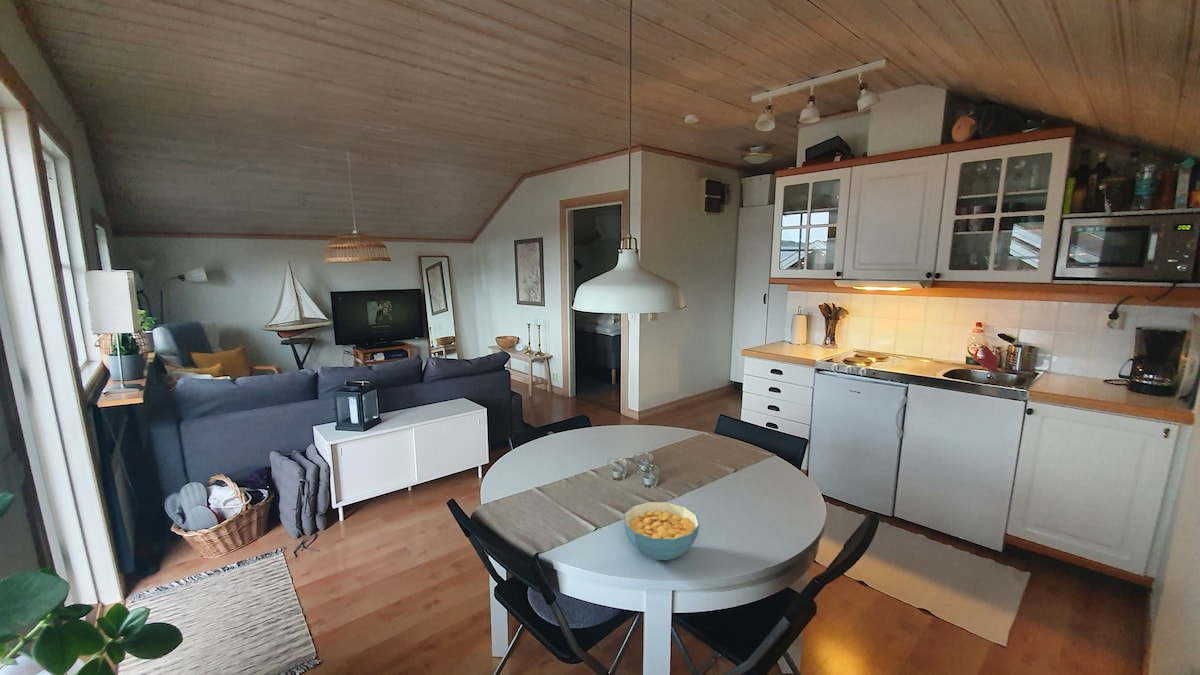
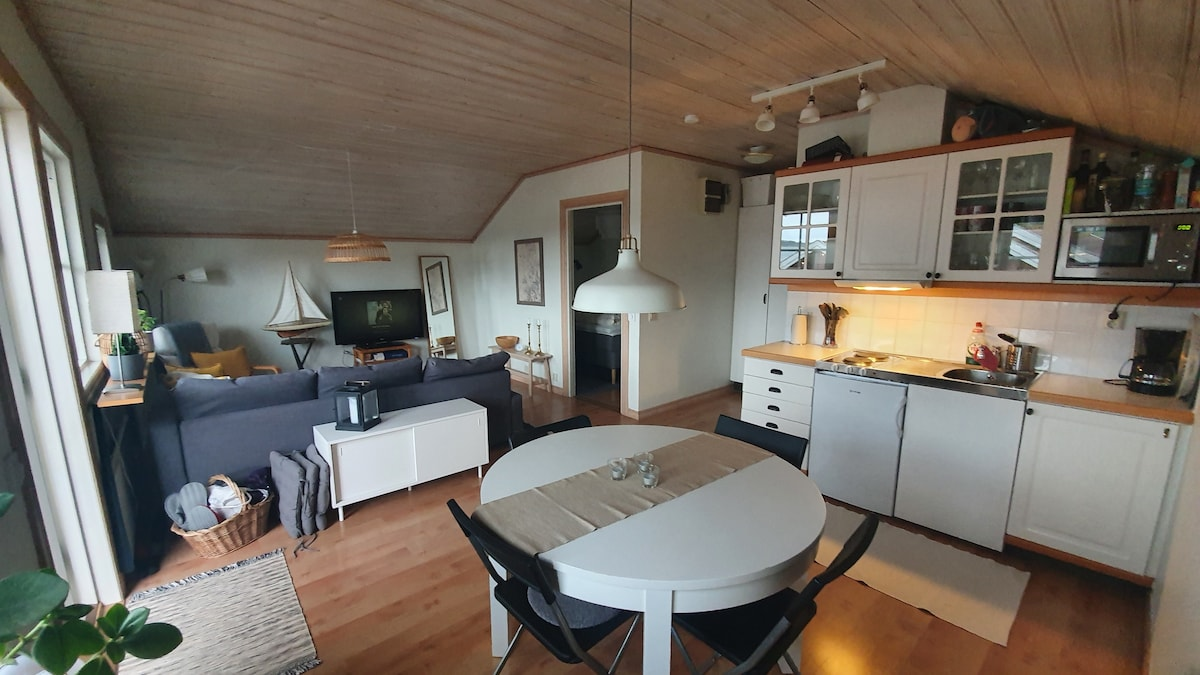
- cereal bowl [623,501,700,561]
